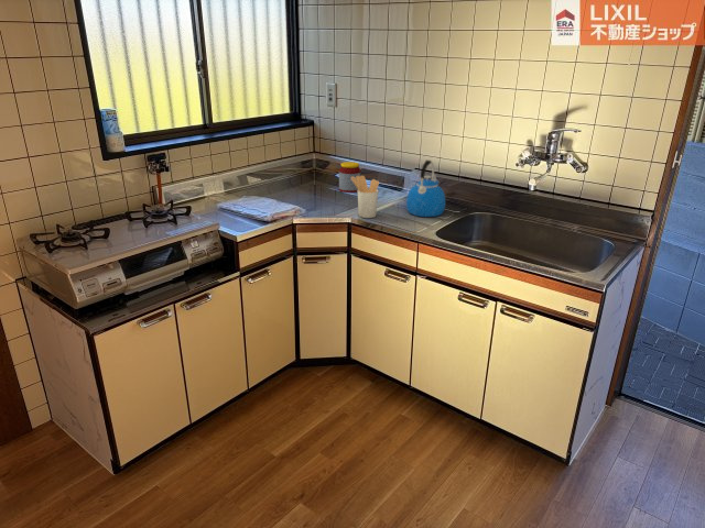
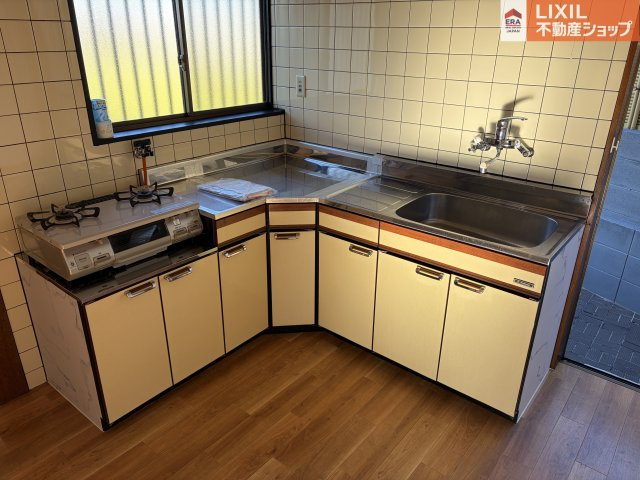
- jar [338,161,361,194]
- kettle [405,160,446,218]
- utensil holder [351,175,380,219]
